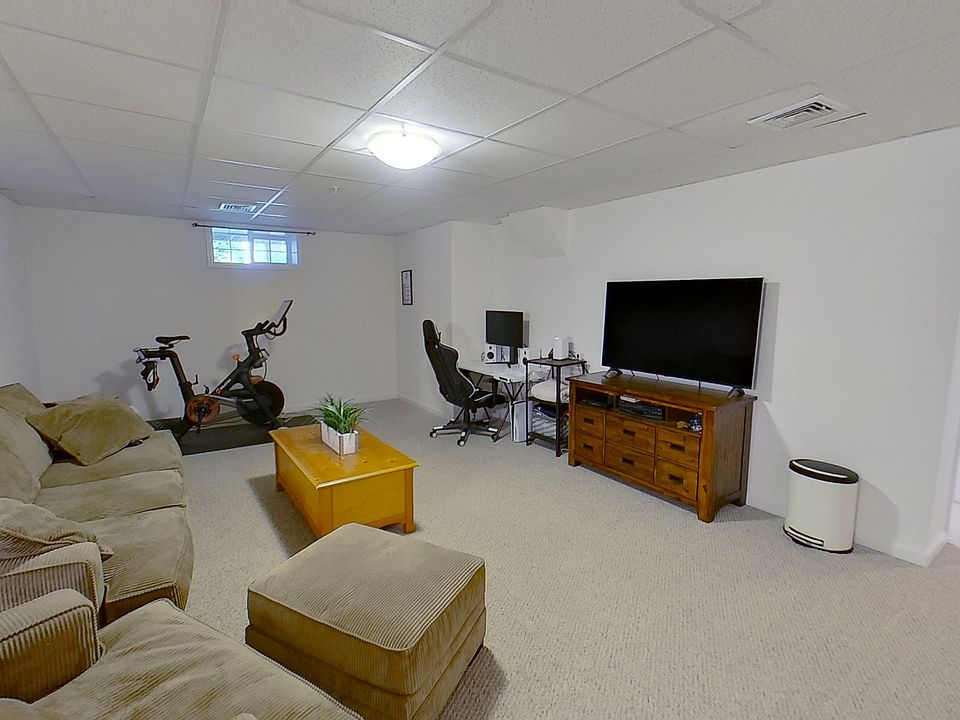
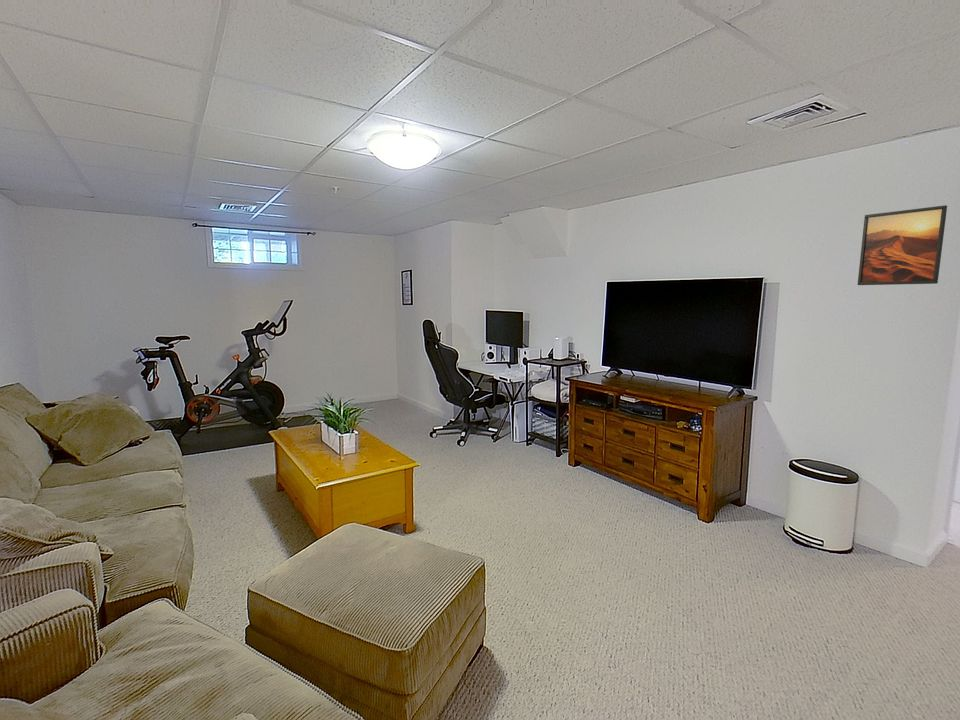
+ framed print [857,204,948,286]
